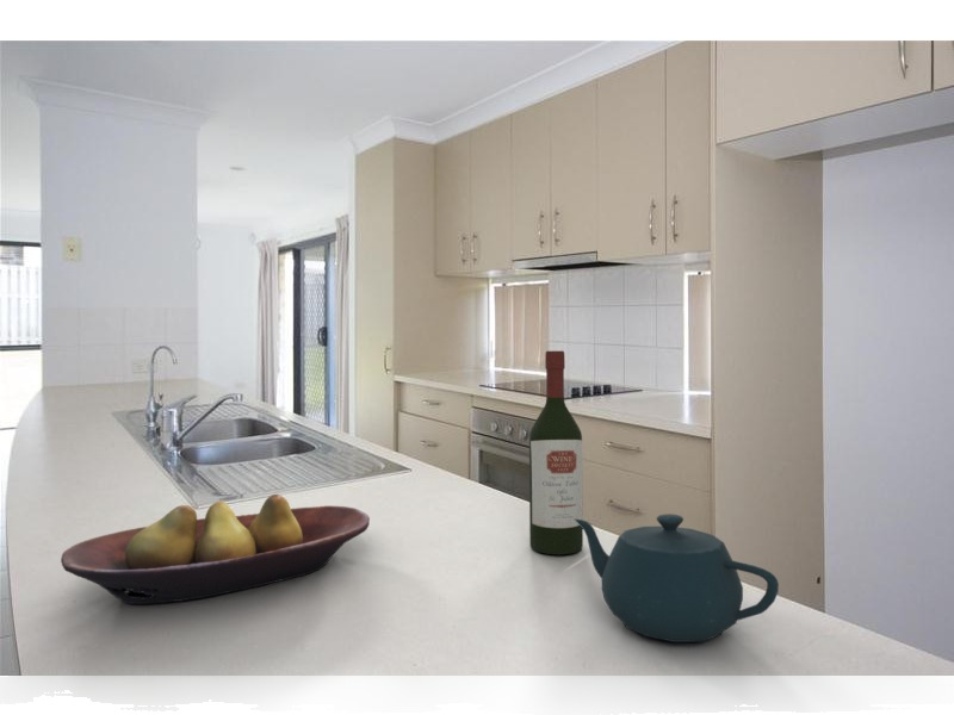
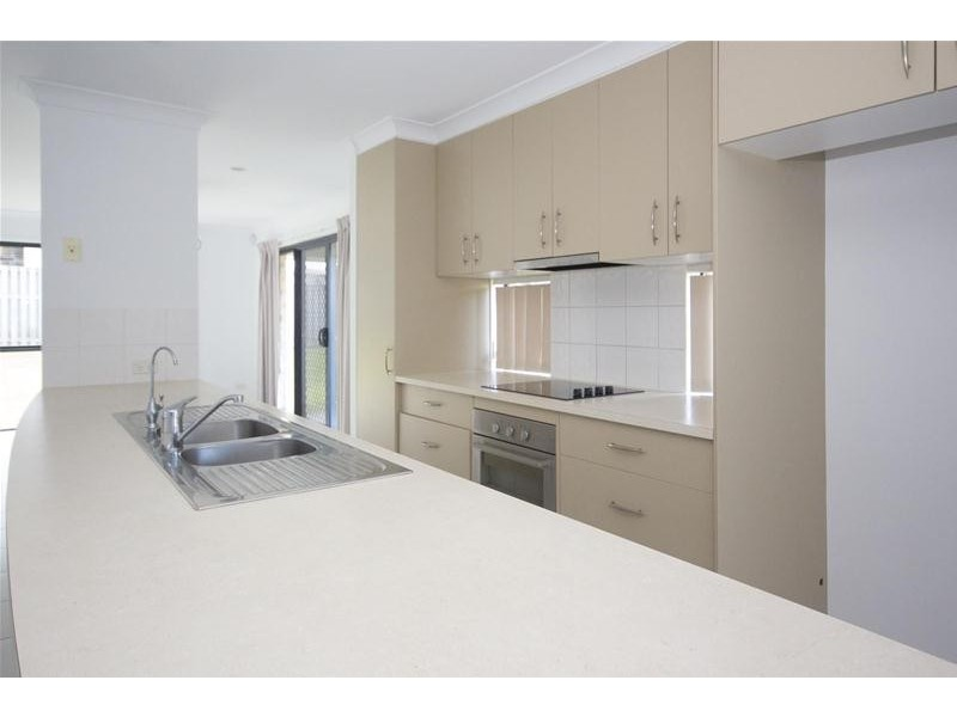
- teapot [575,512,780,644]
- wine bottle [528,349,584,555]
- fruit bowl [60,493,371,605]
